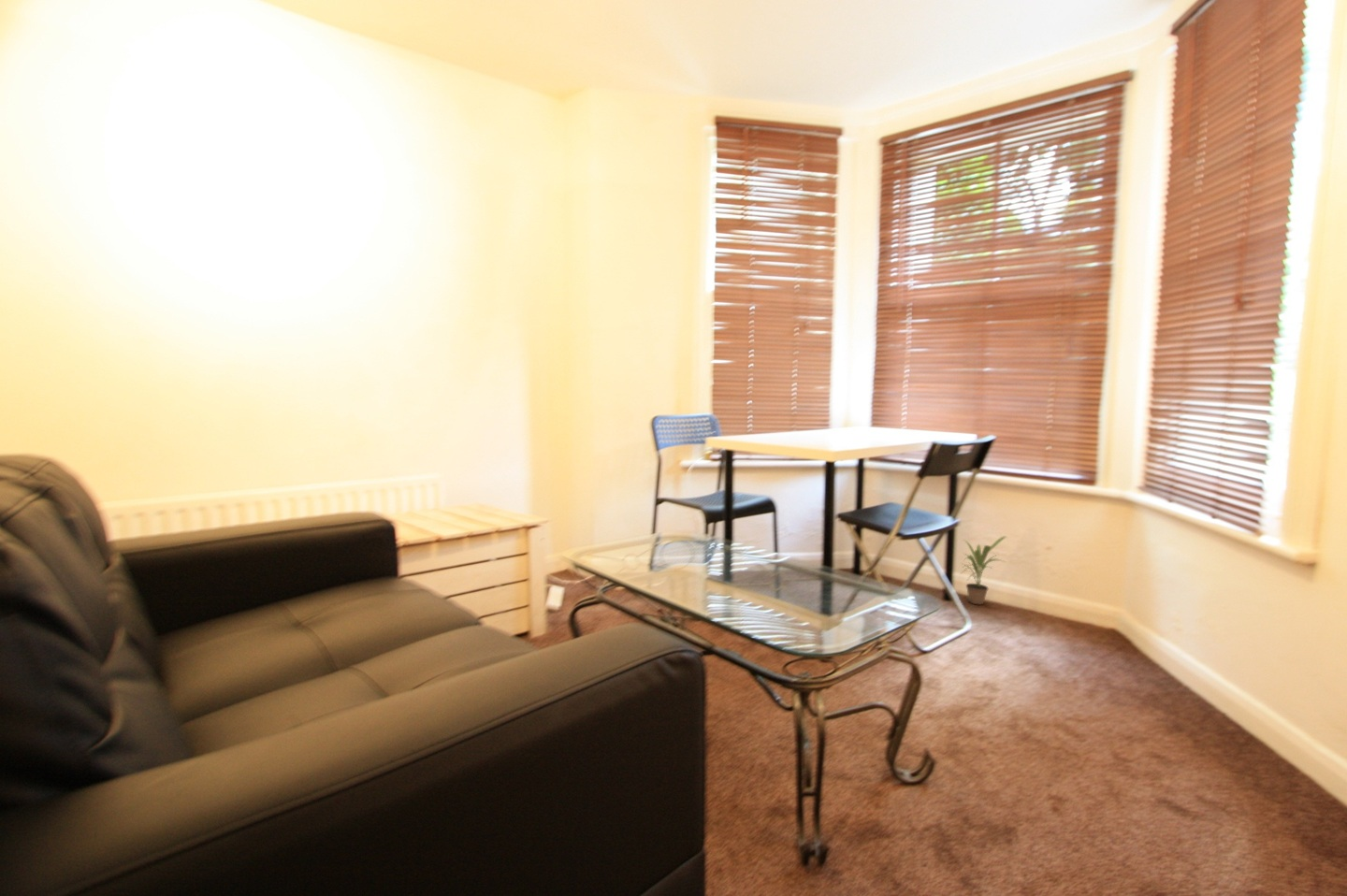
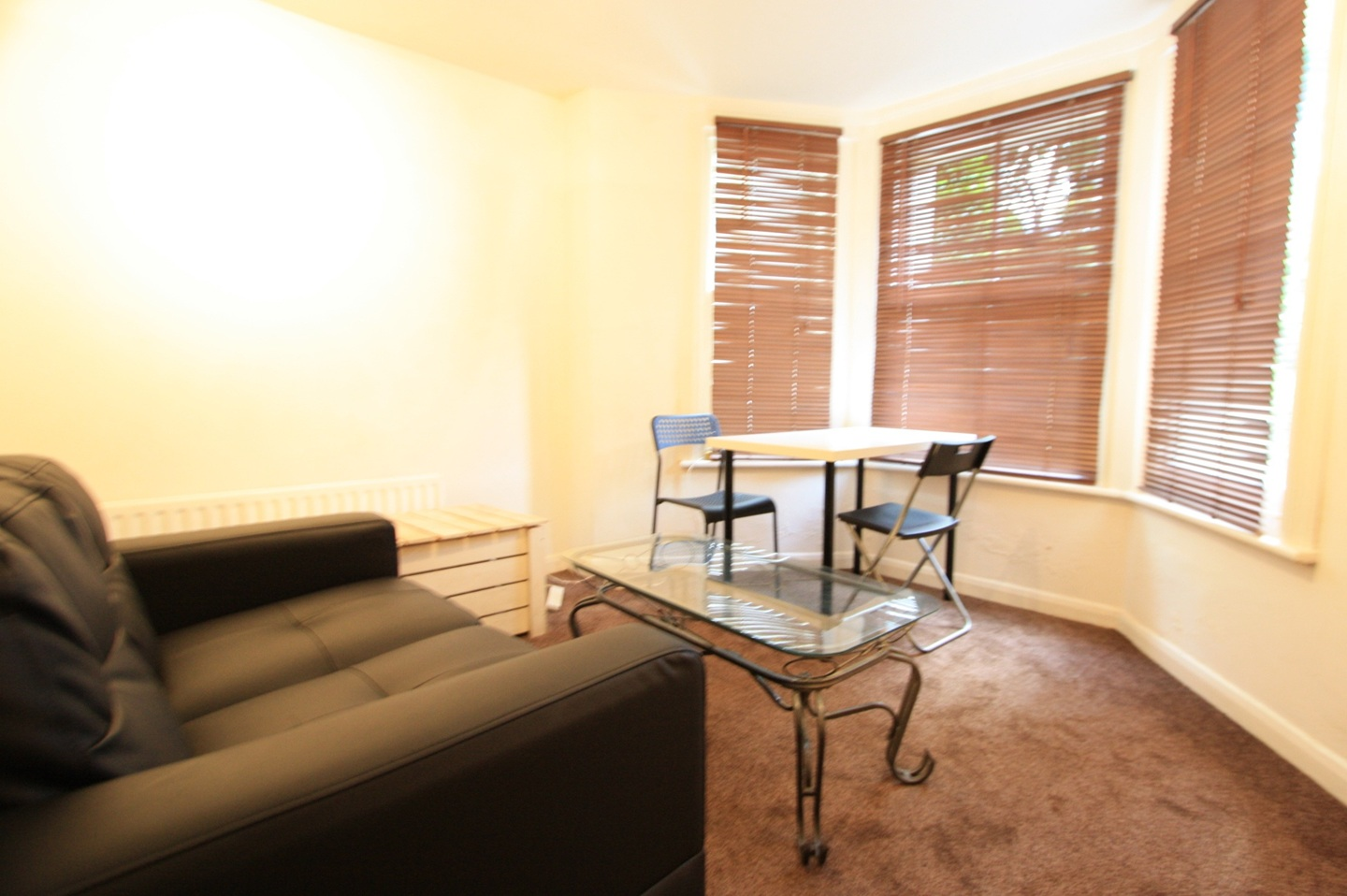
- potted plant [959,535,1008,605]
